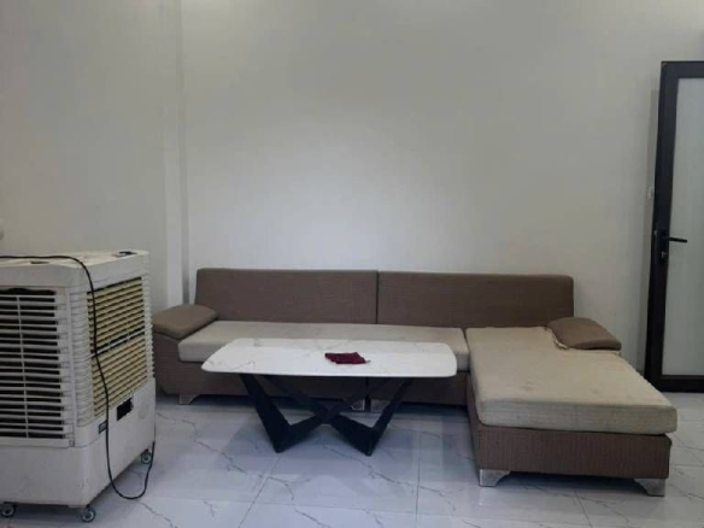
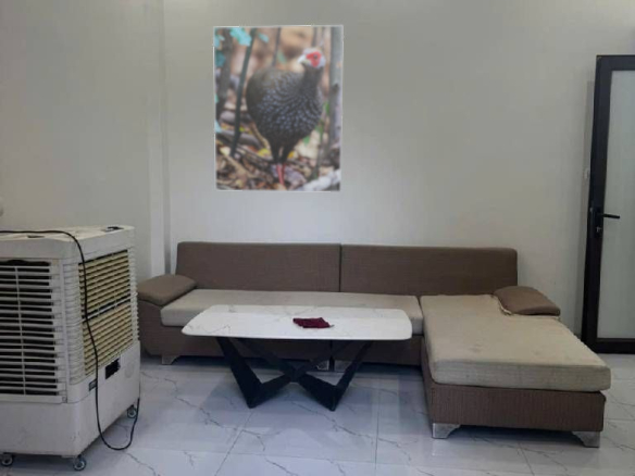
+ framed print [212,24,345,193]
